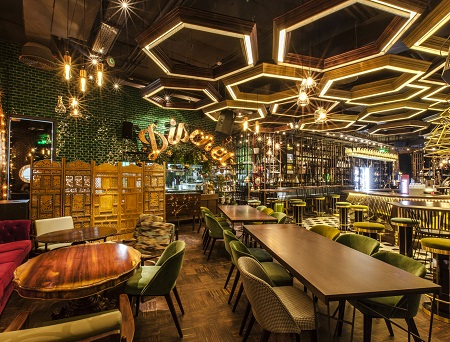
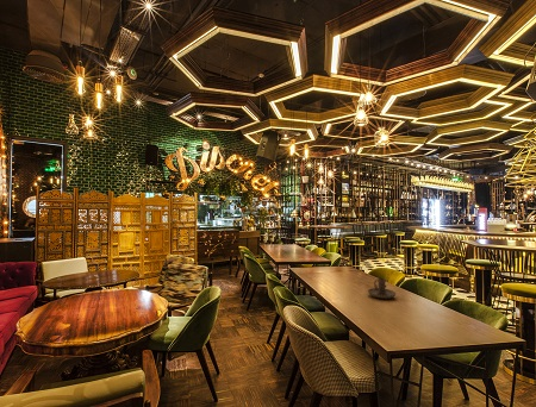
+ candle holder [367,277,397,300]
